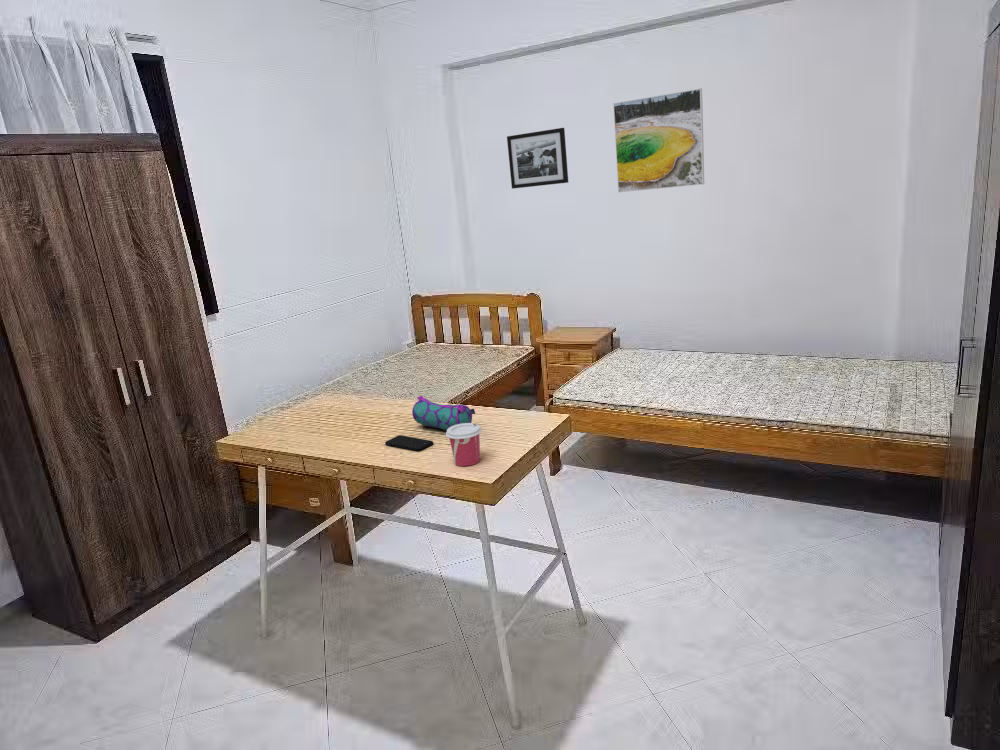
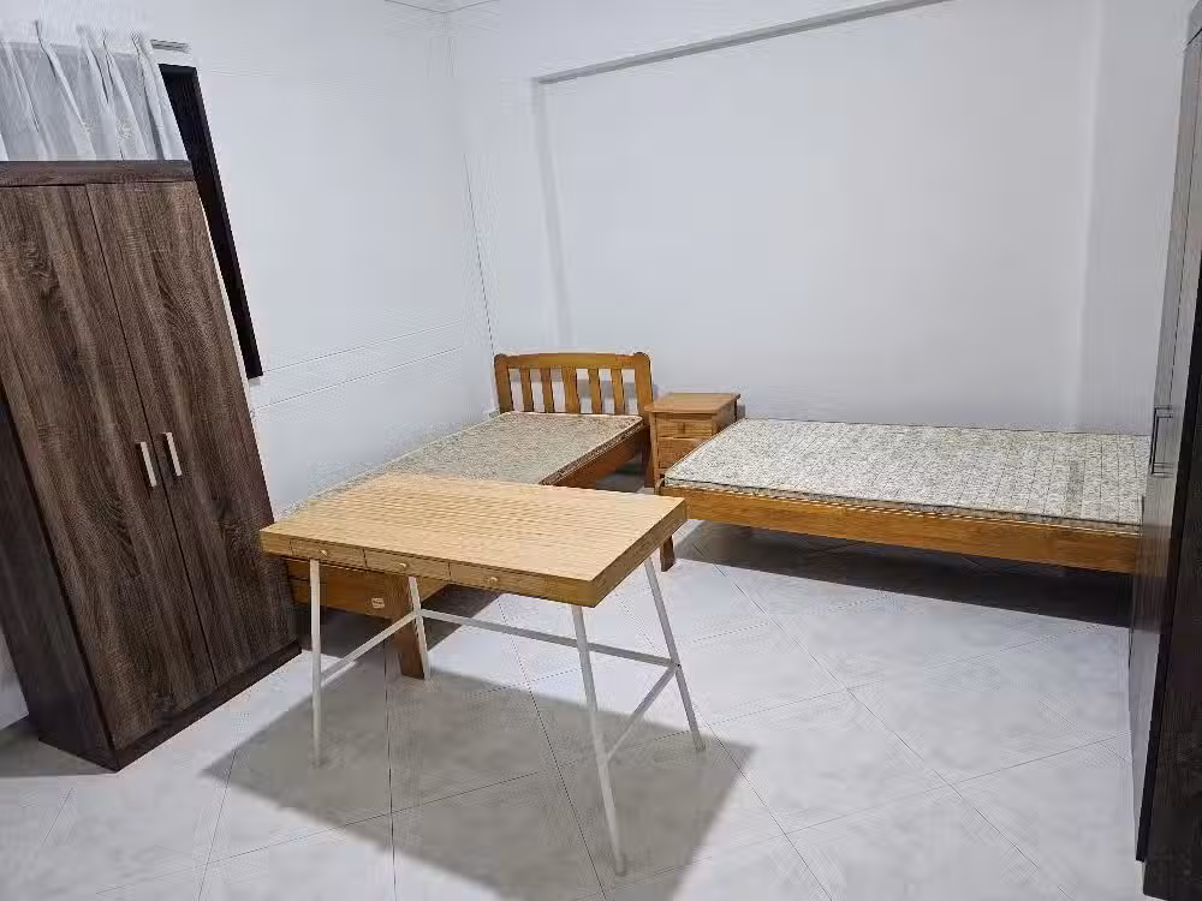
- smartphone [384,434,434,452]
- cup [445,422,483,467]
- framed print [612,87,705,194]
- picture frame [506,127,569,190]
- pencil case [411,395,476,431]
